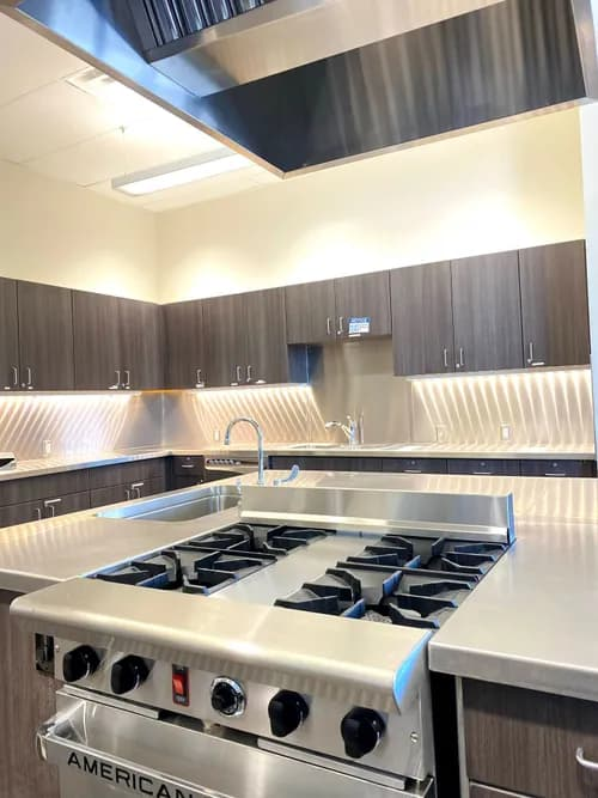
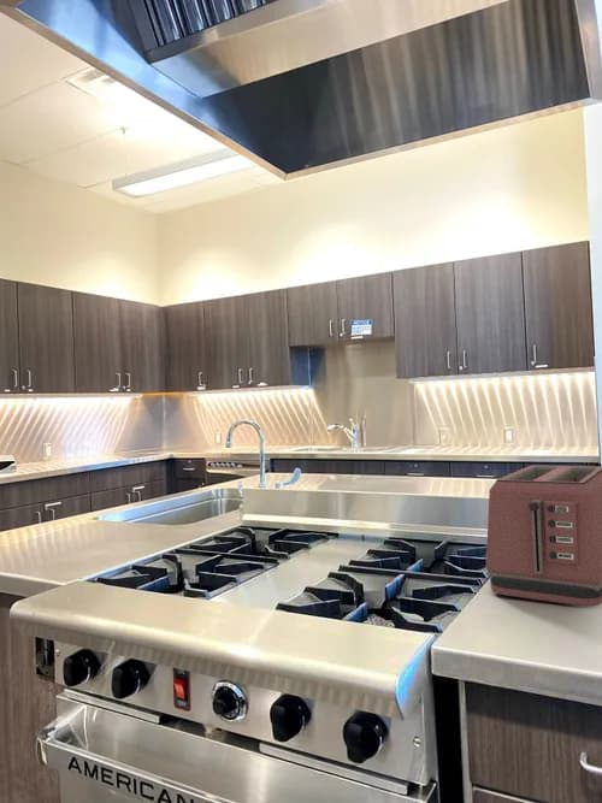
+ toaster [485,464,602,607]
